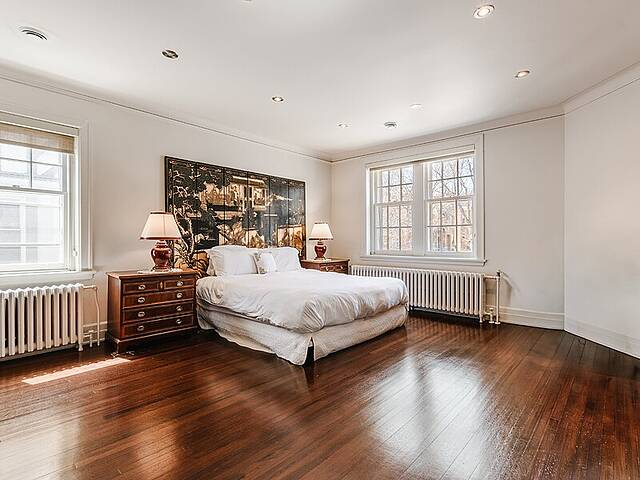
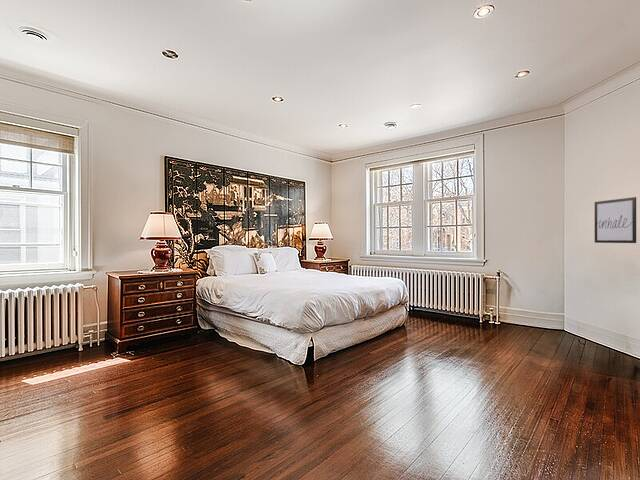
+ wall art [594,196,637,244]
